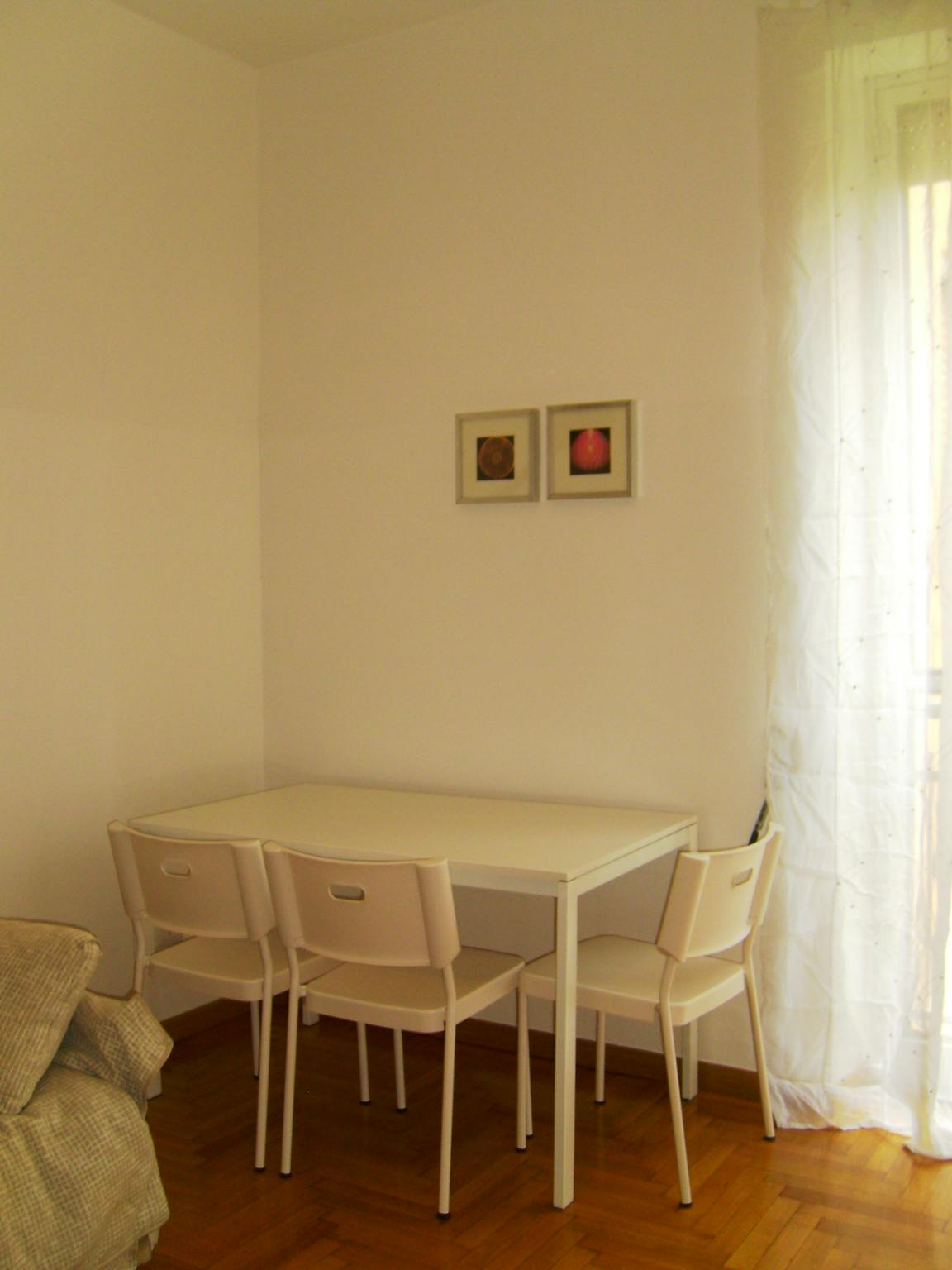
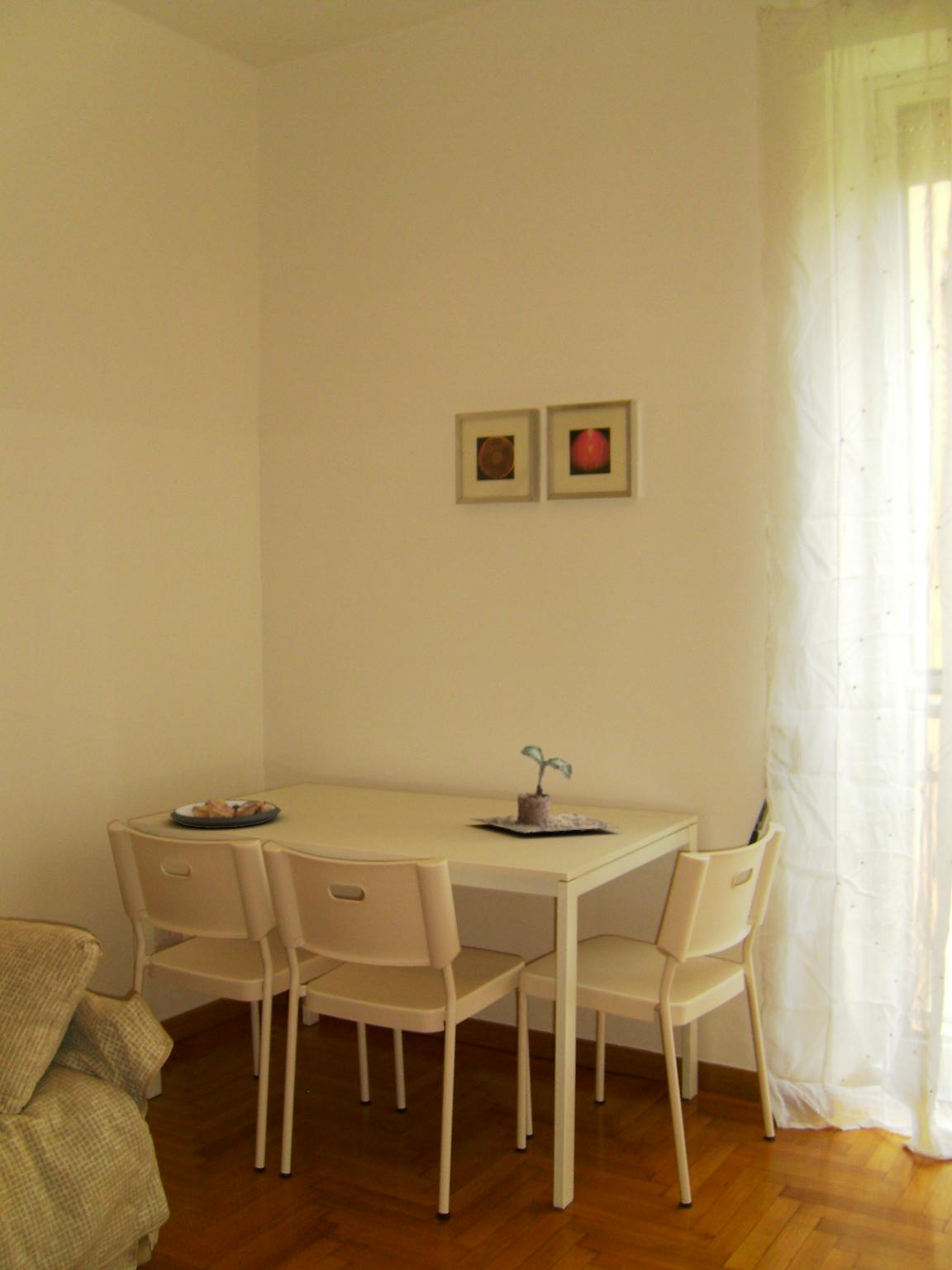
+ plant [468,744,620,833]
+ plate [169,798,282,829]
